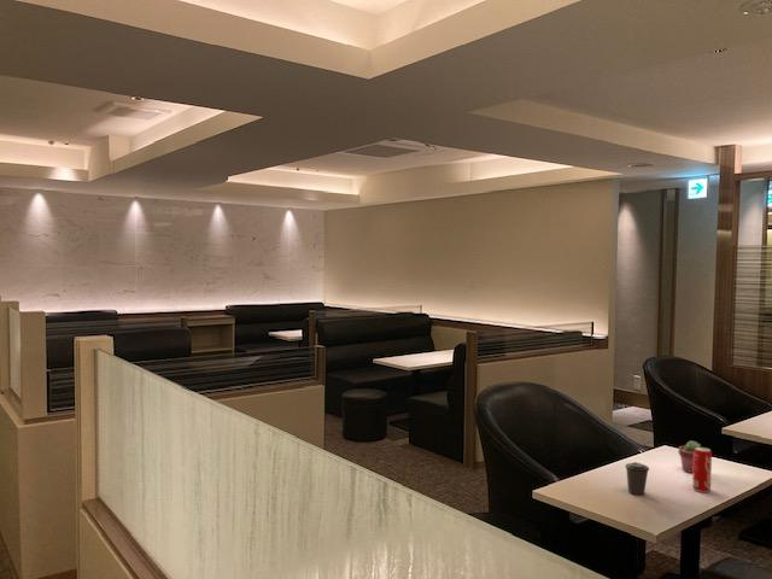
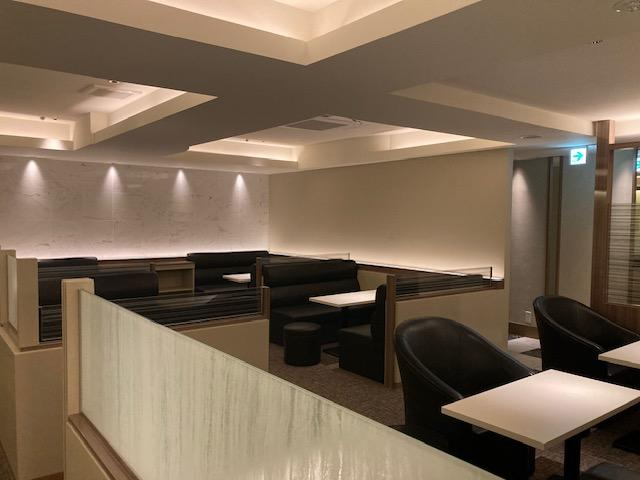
- potted succulent [678,439,702,474]
- coffee cup [624,461,650,496]
- beverage can [691,446,713,493]
